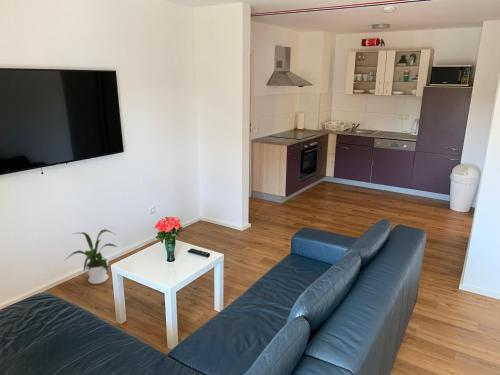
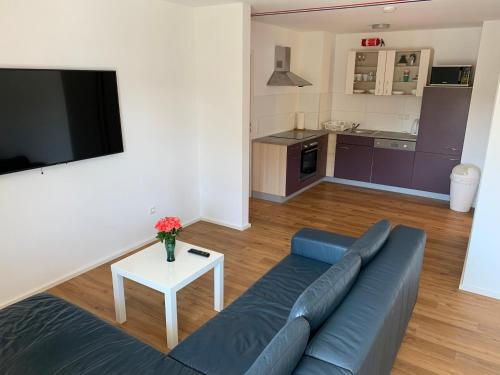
- house plant [63,228,118,285]
